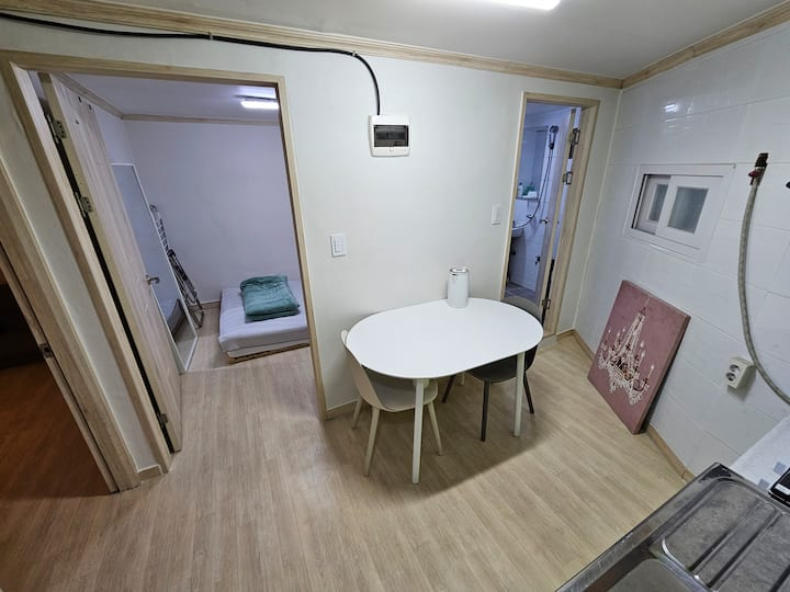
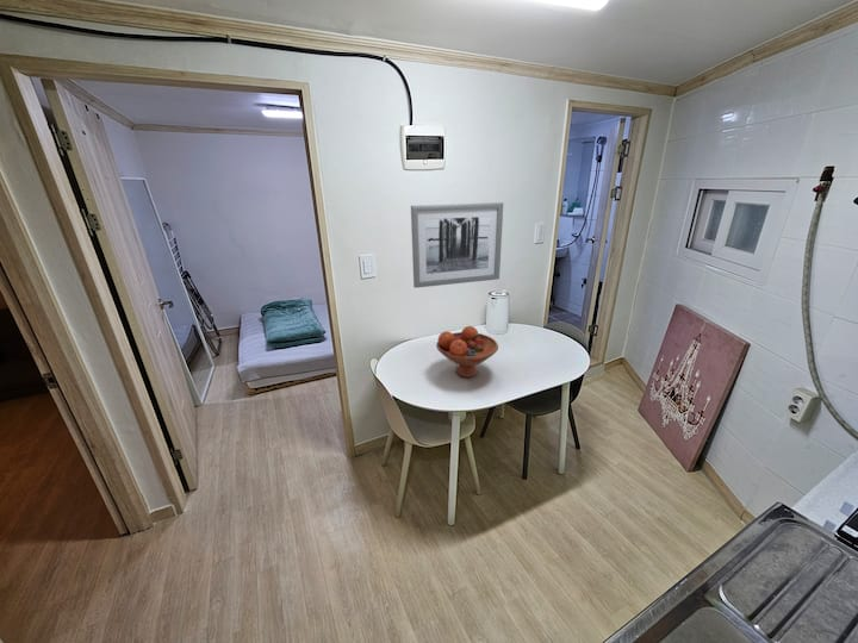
+ fruit bowl [435,325,499,379]
+ wall art [410,201,504,289]
